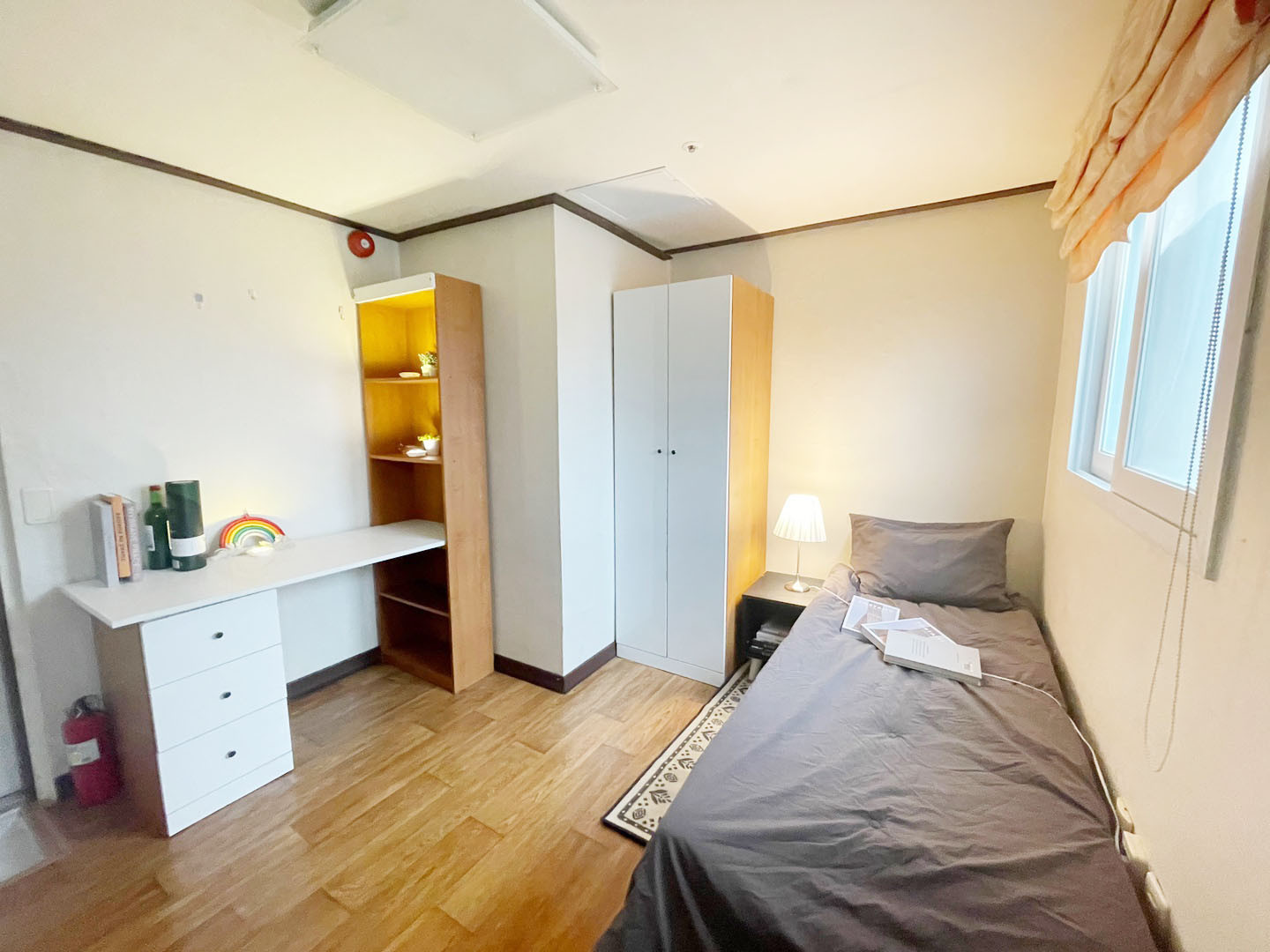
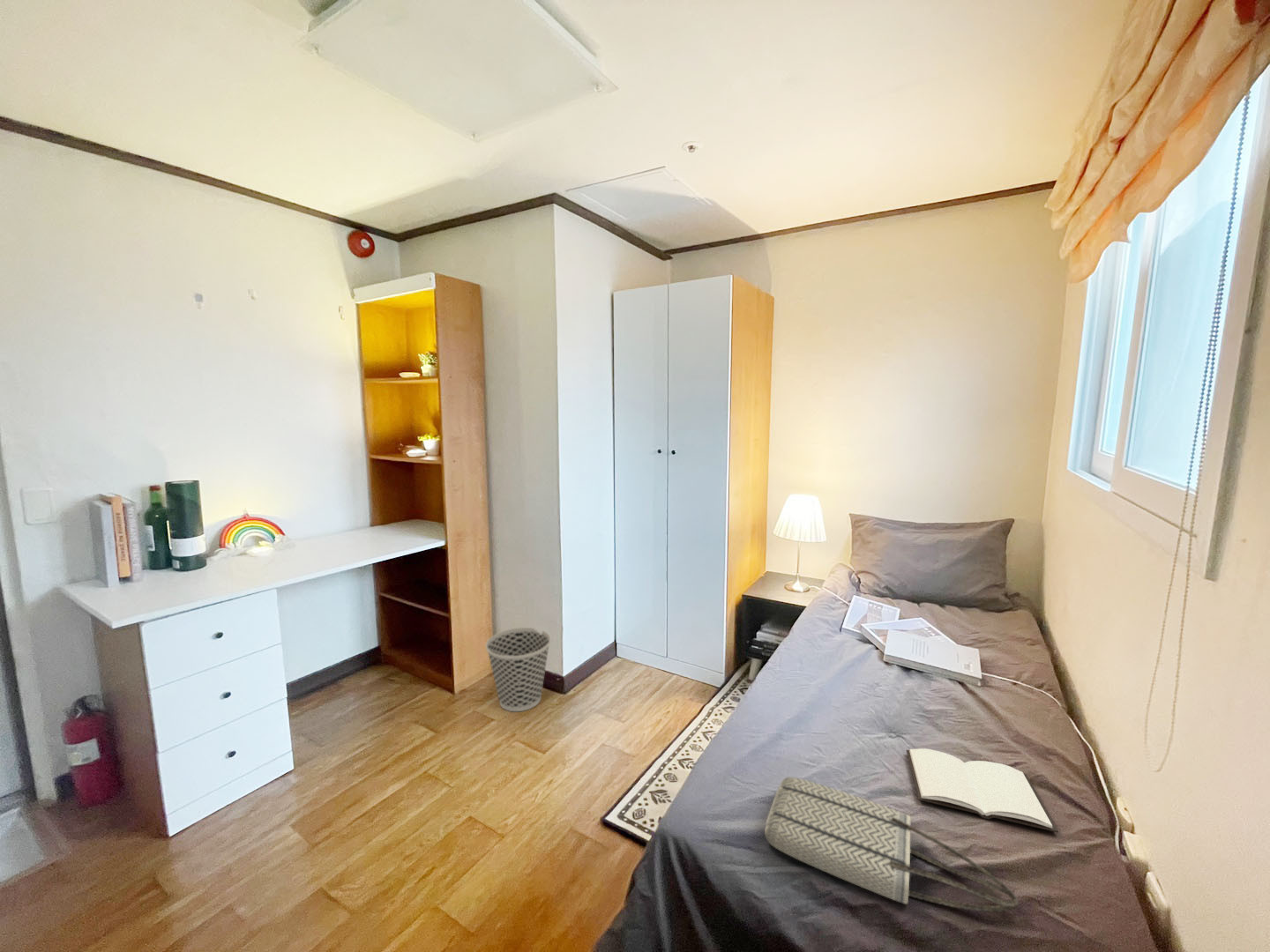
+ wastebasket [485,627,552,712]
+ book [906,747,1059,833]
+ tote bag [764,776,1020,913]
